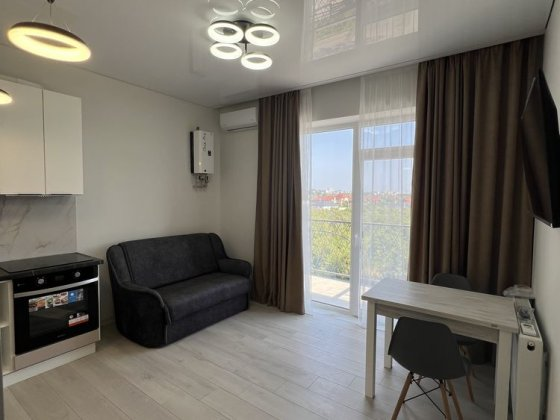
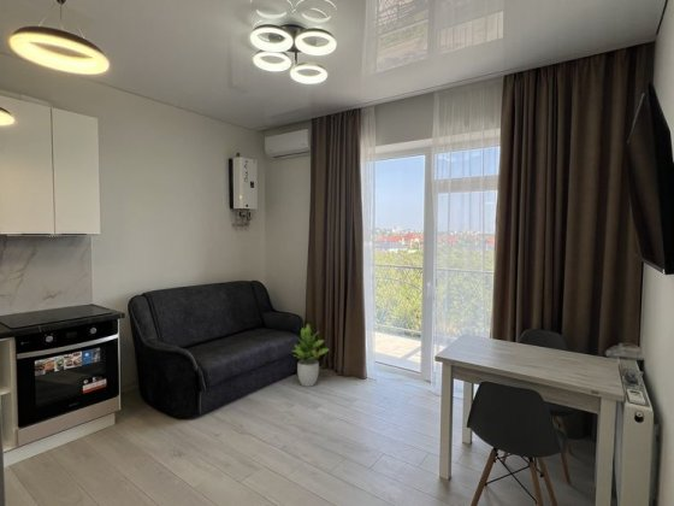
+ potted plant [291,323,330,388]
